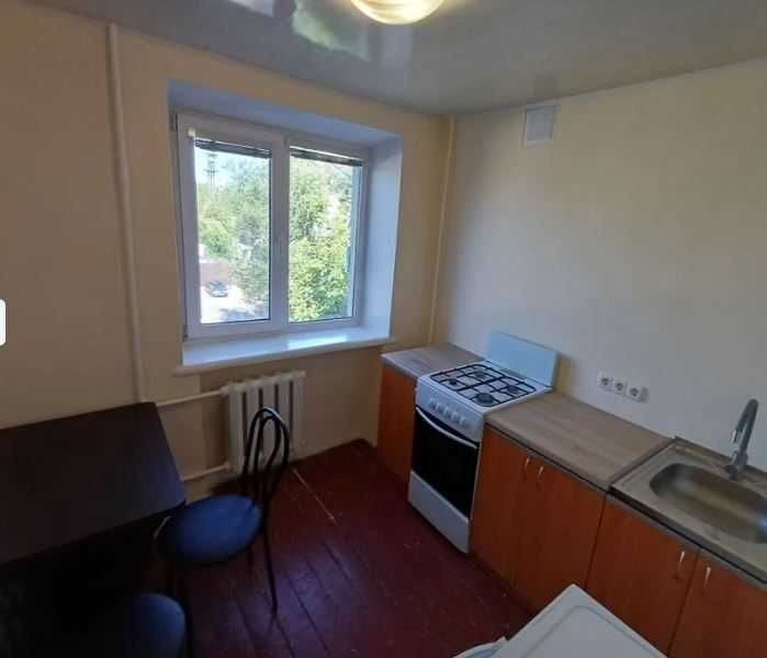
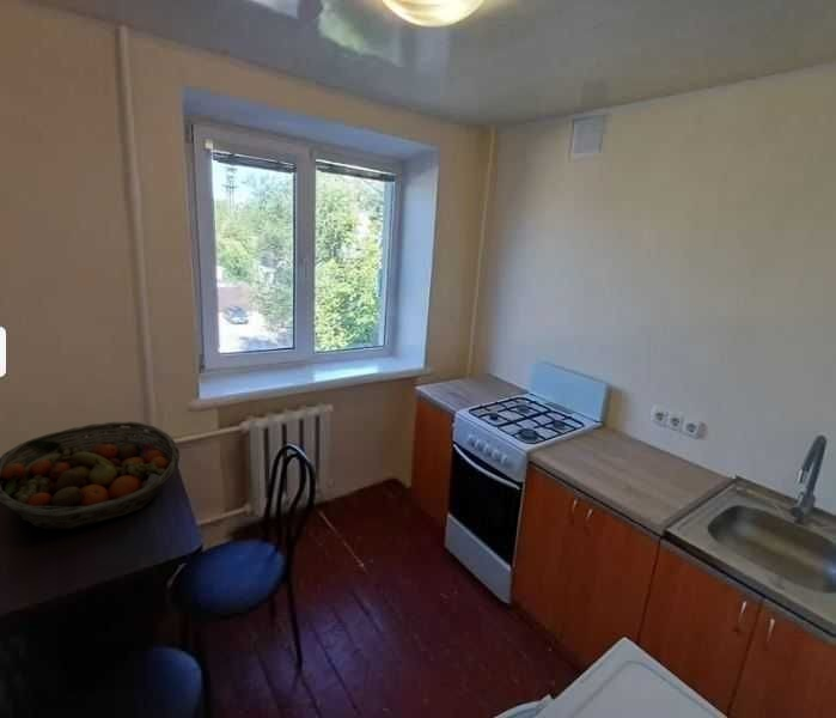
+ fruit basket [0,420,181,531]
